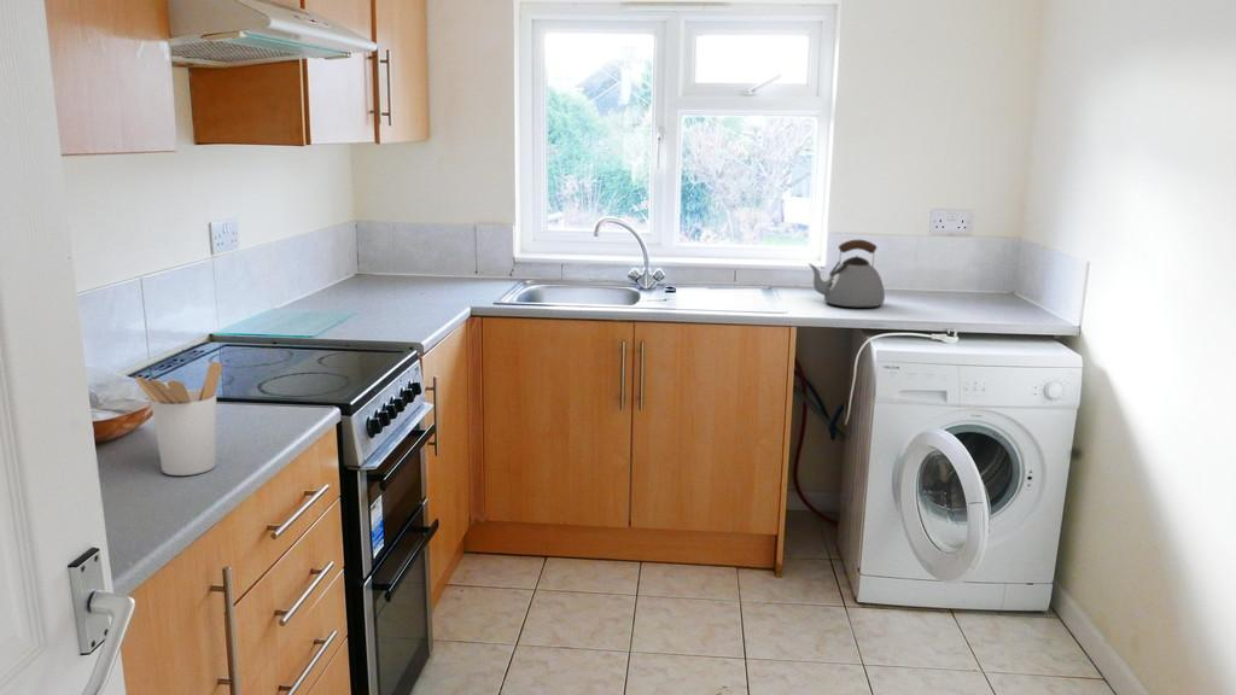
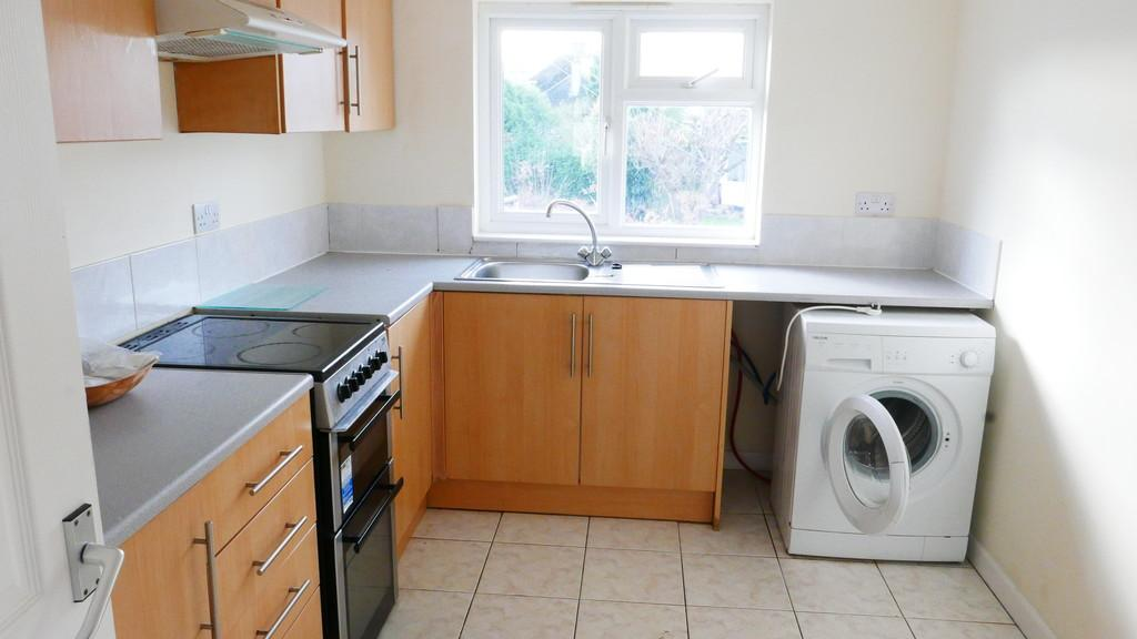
- utensil holder [134,361,223,477]
- kettle [808,239,886,308]
